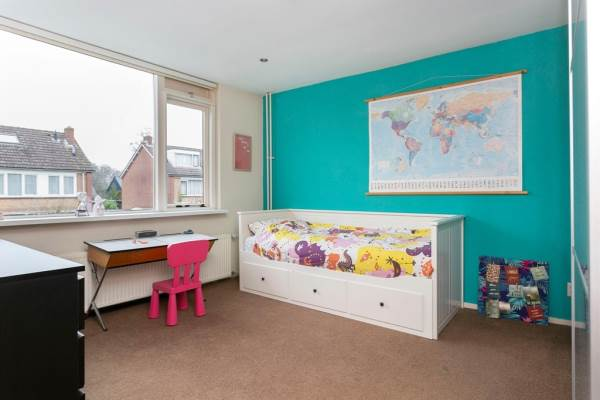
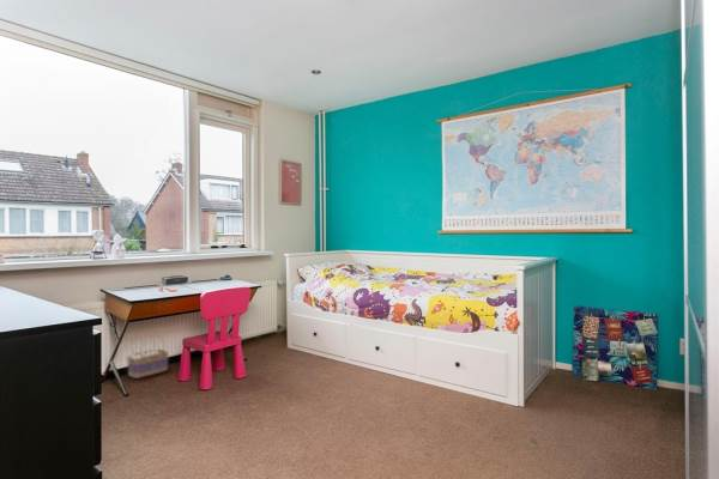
+ basket [126,332,169,380]
